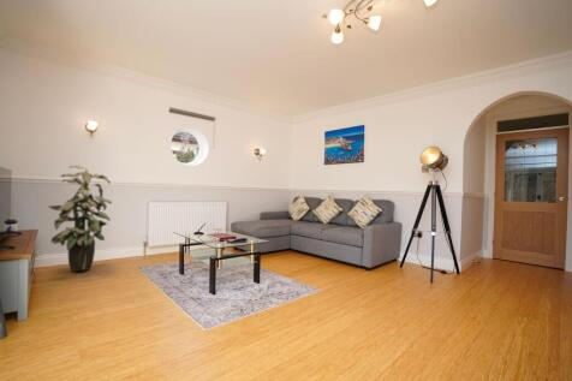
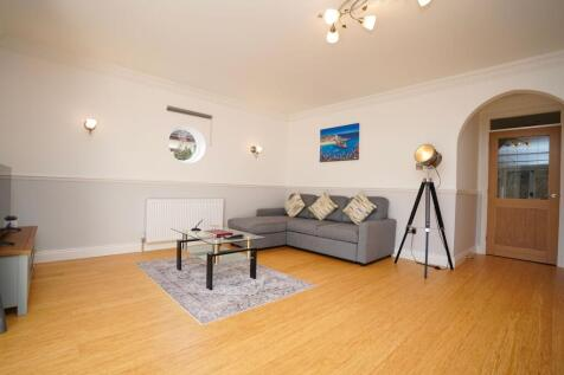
- indoor plant [47,165,113,273]
